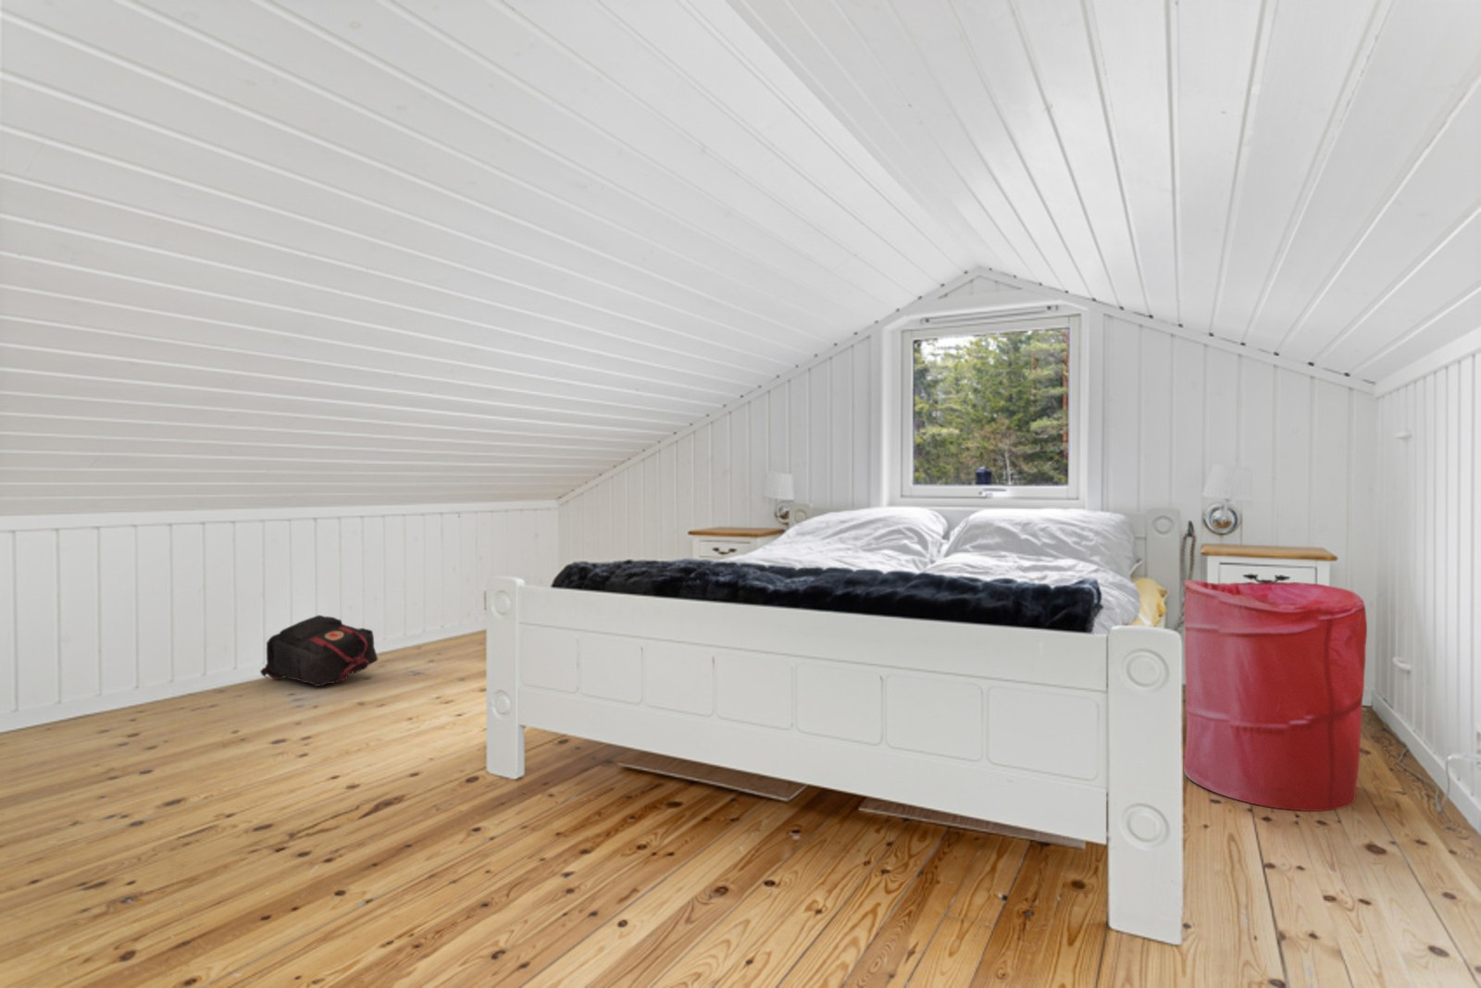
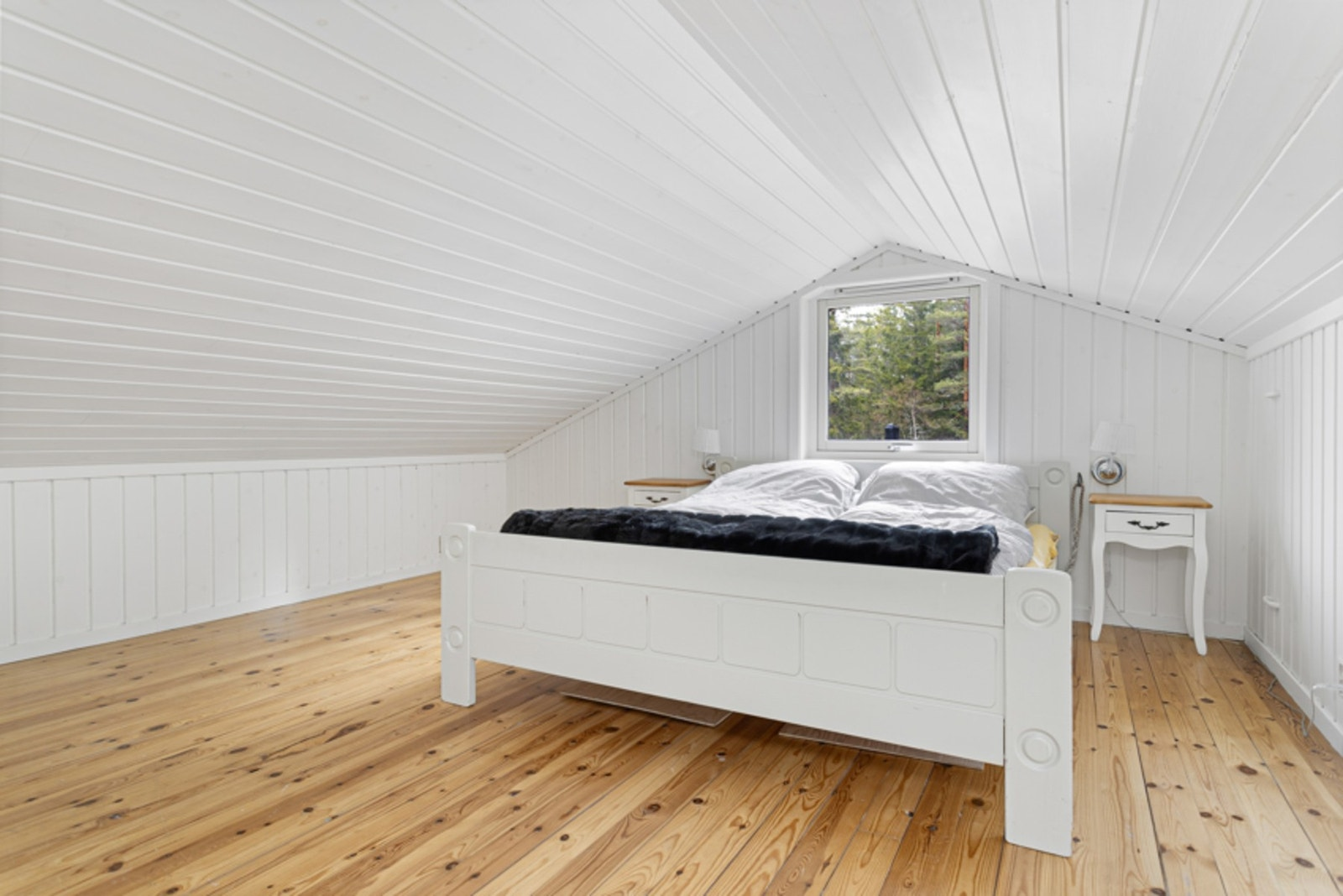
- laundry hamper [1183,579,1369,813]
- backpack [259,614,378,687]
